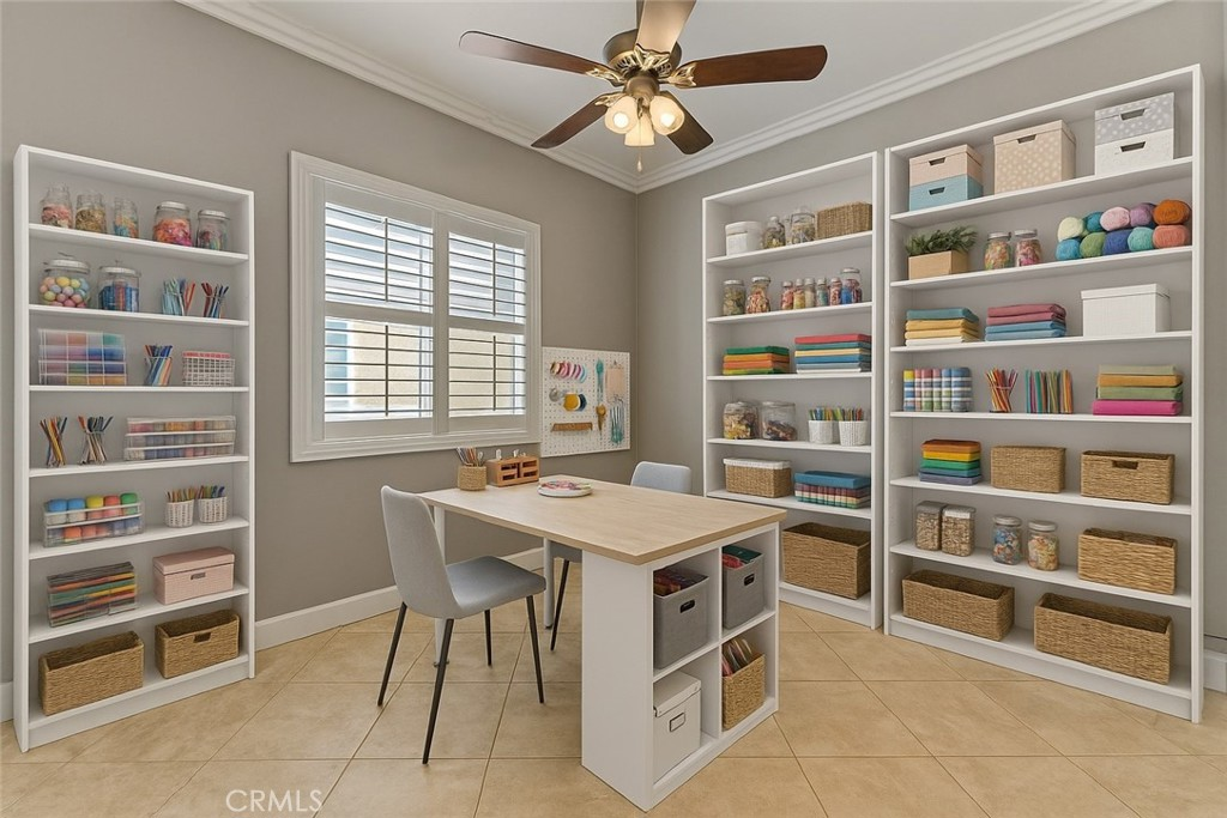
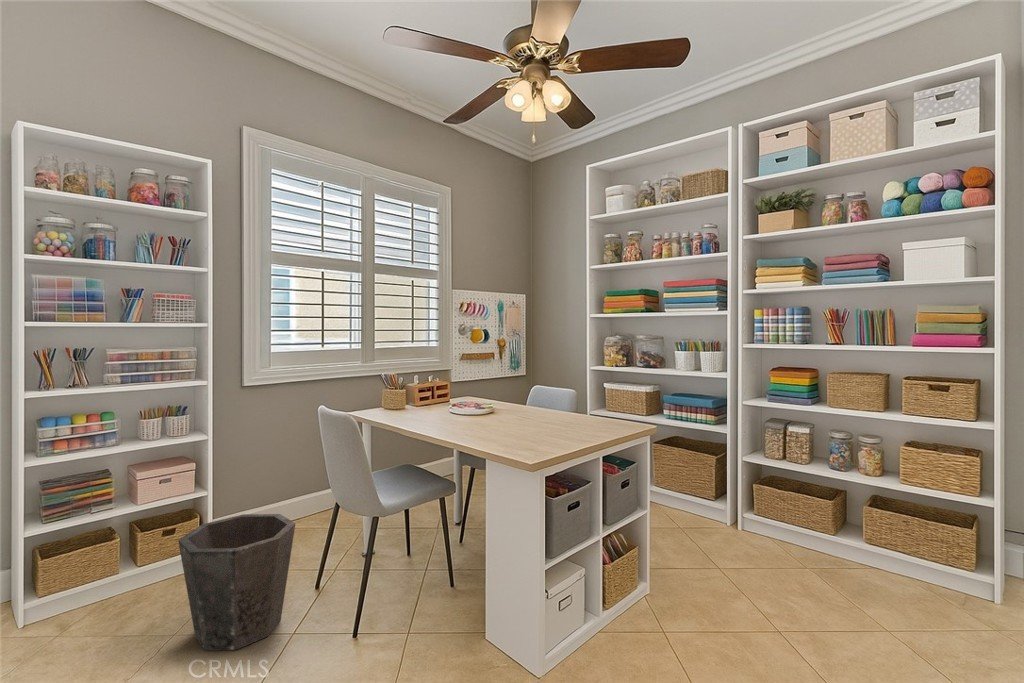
+ waste bin [177,513,296,651]
